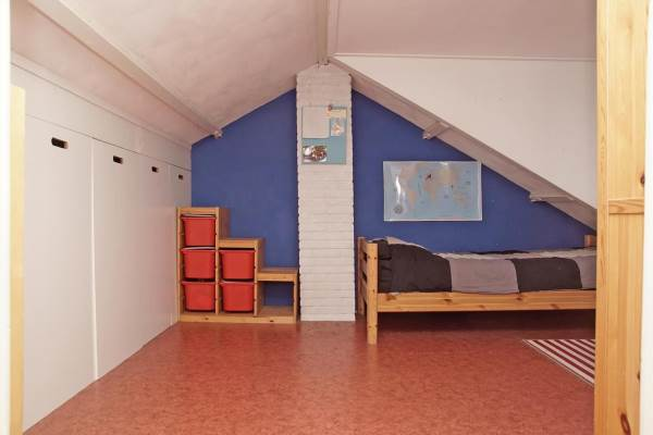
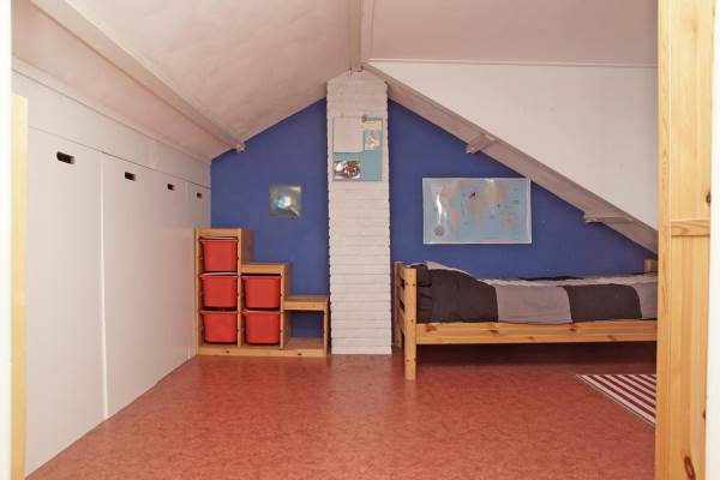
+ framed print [268,185,304,220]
